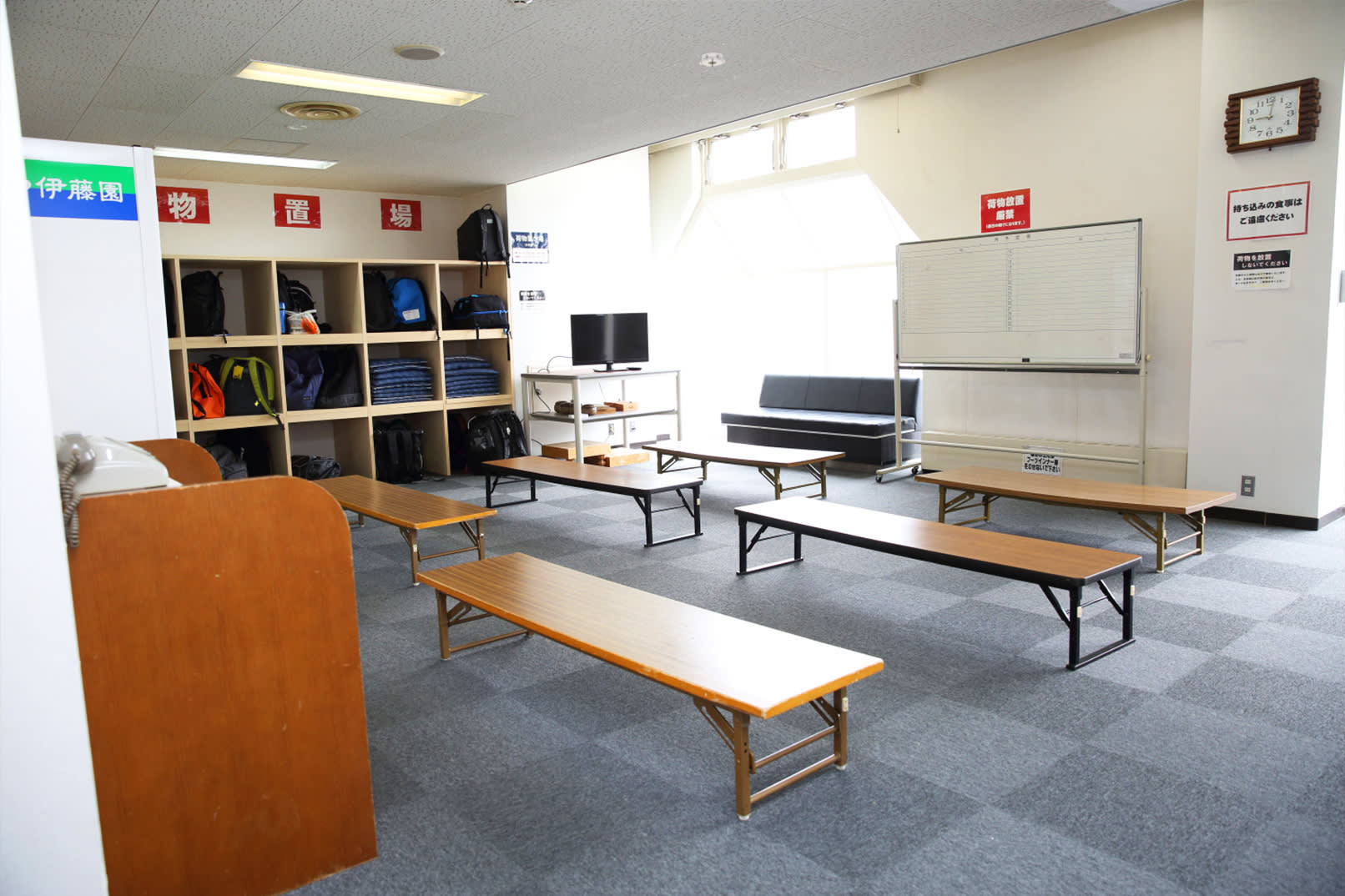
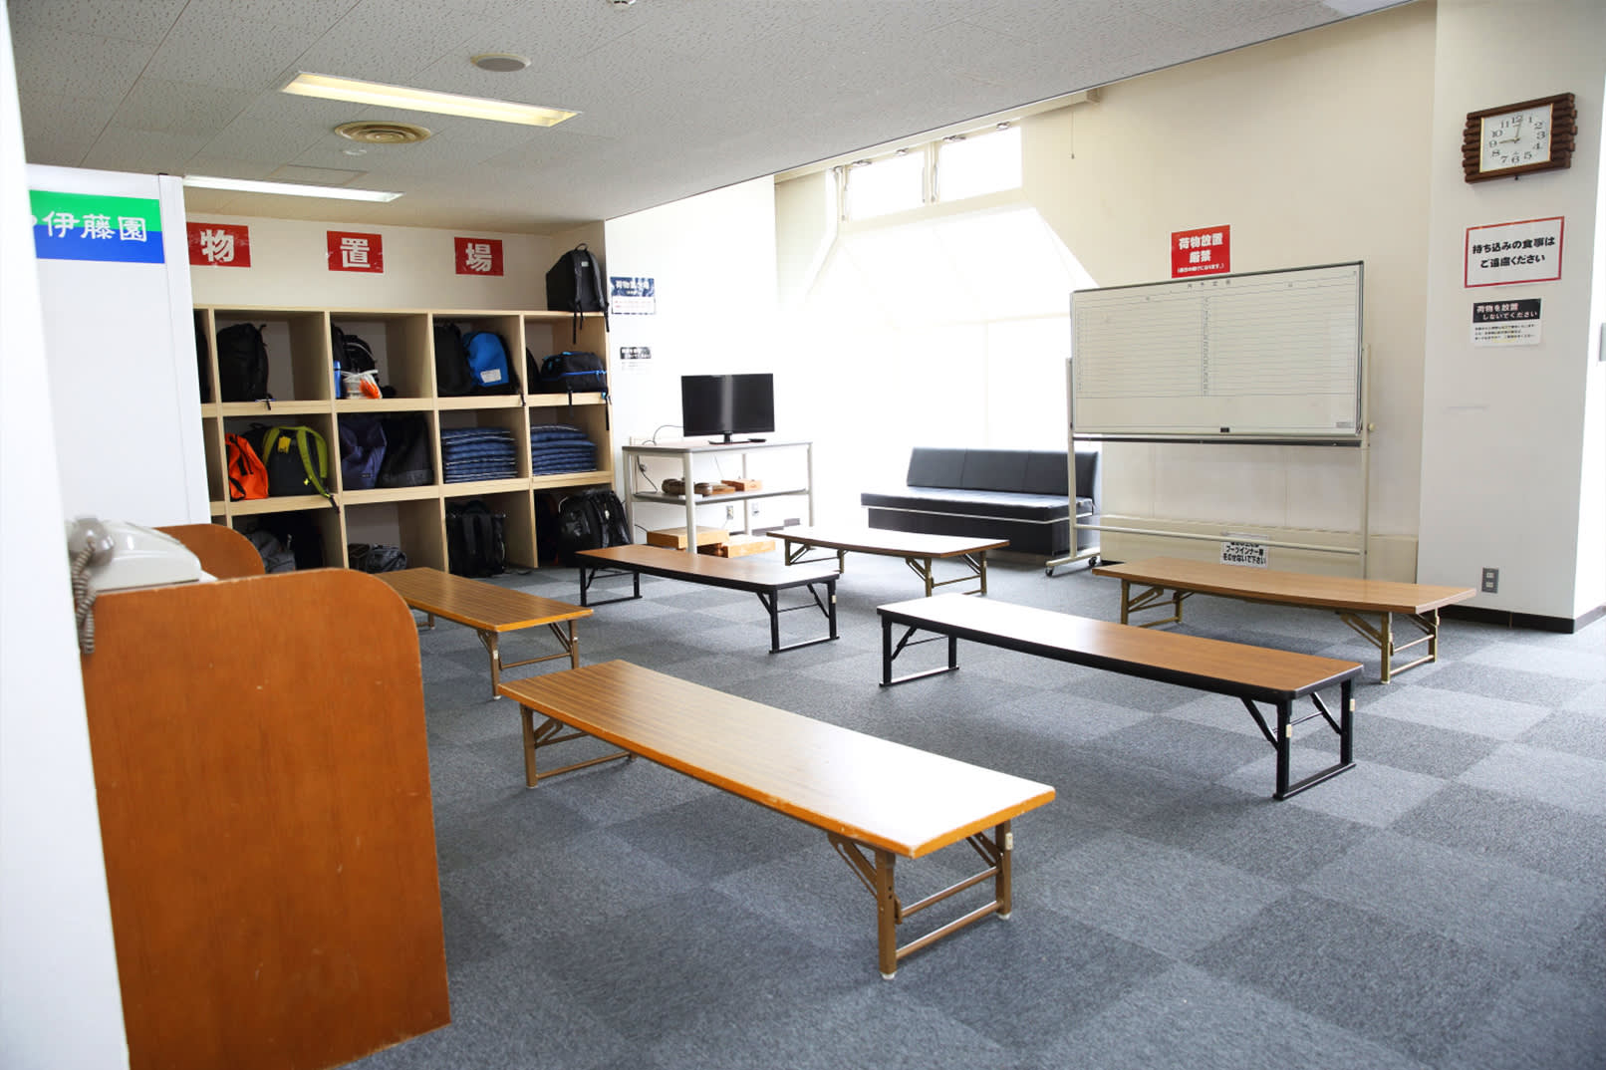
- smoke detector [698,52,726,68]
